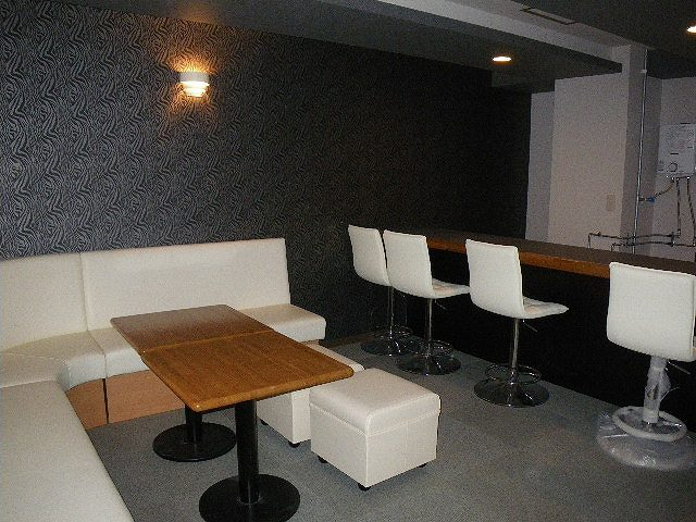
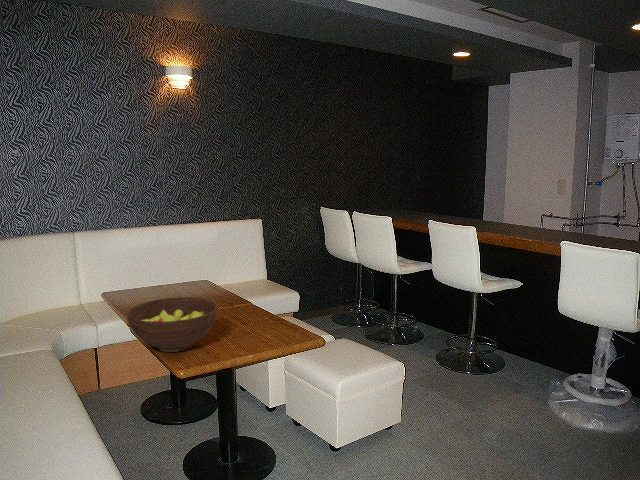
+ fruit bowl [126,296,219,353]
